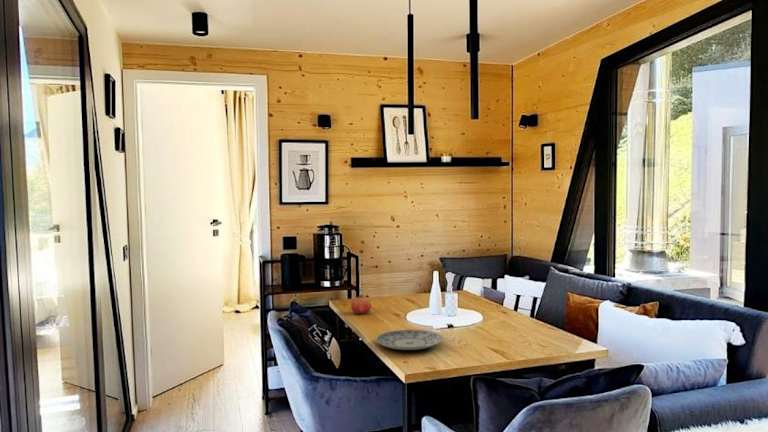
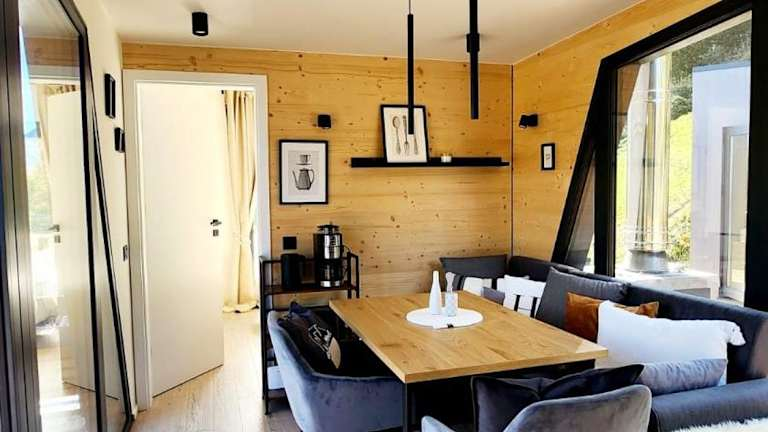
- plate [375,329,444,351]
- fruit [350,294,372,315]
